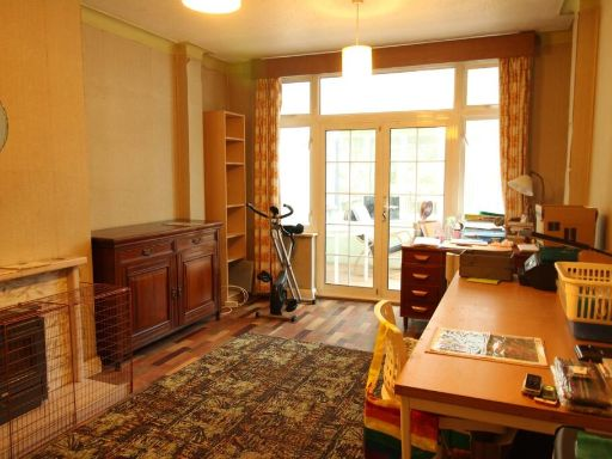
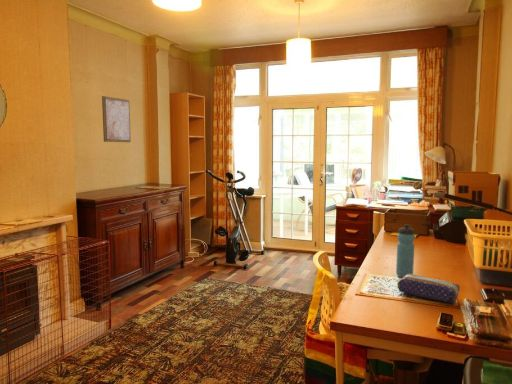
+ wall art [101,95,132,143]
+ pencil case [396,273,461,305]
+ water bottle [395,223,416,278]
